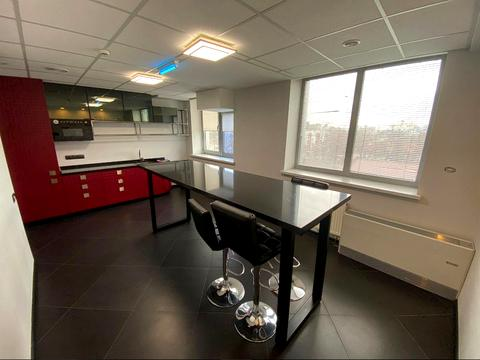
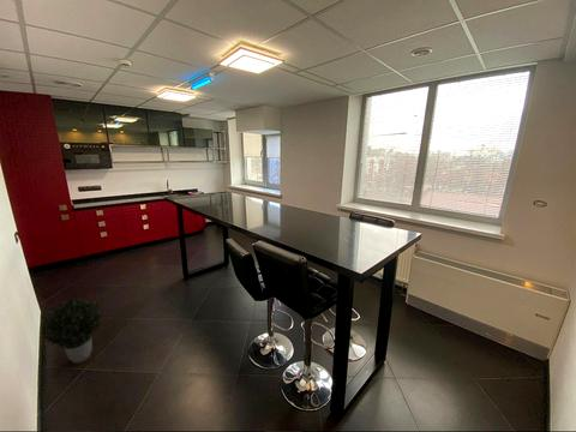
+ potted plant [41,296,104,365]
